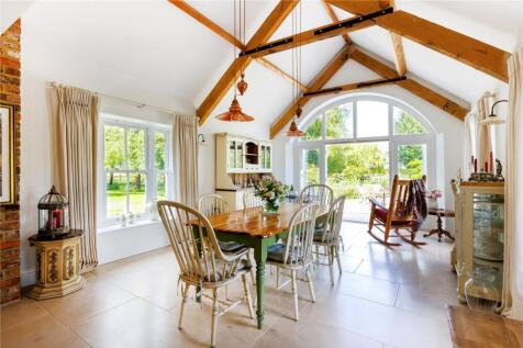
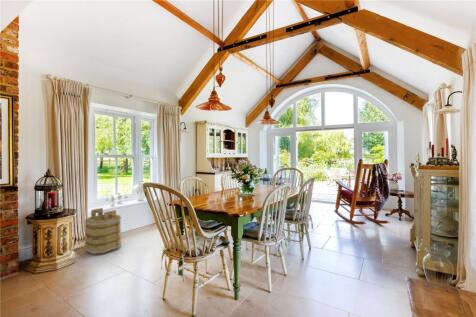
+ bucket [84,207,123,256]
